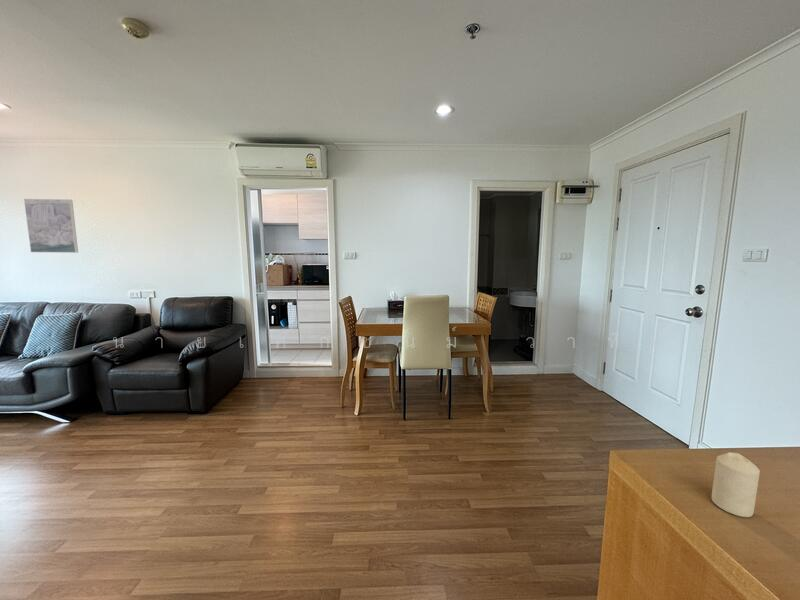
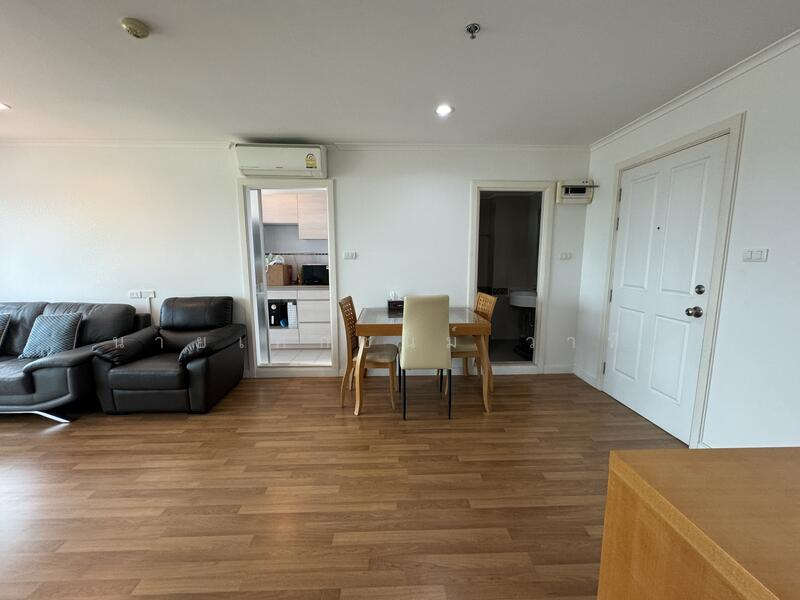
- candle [711,451,761,518]
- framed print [23,198,79,254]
